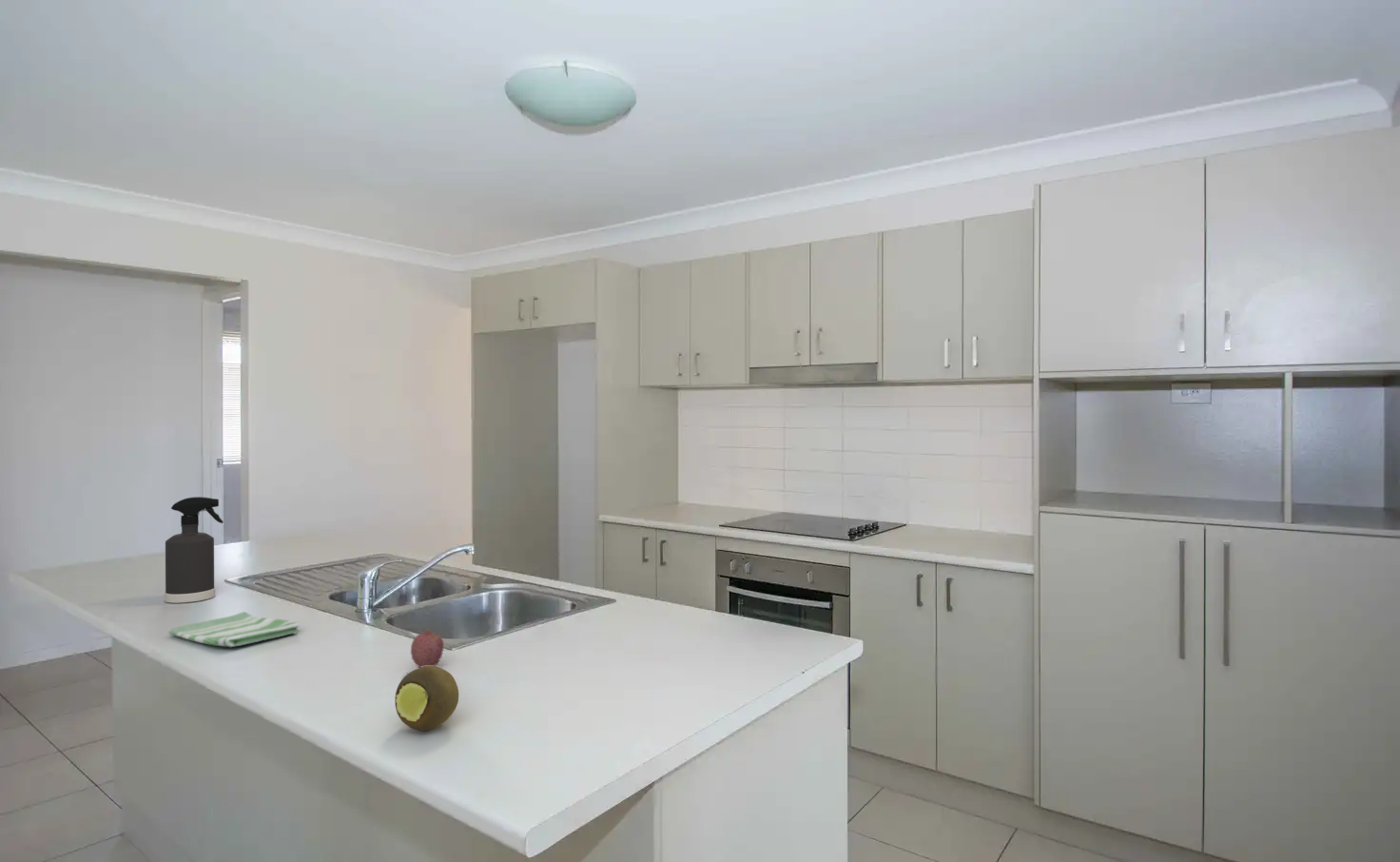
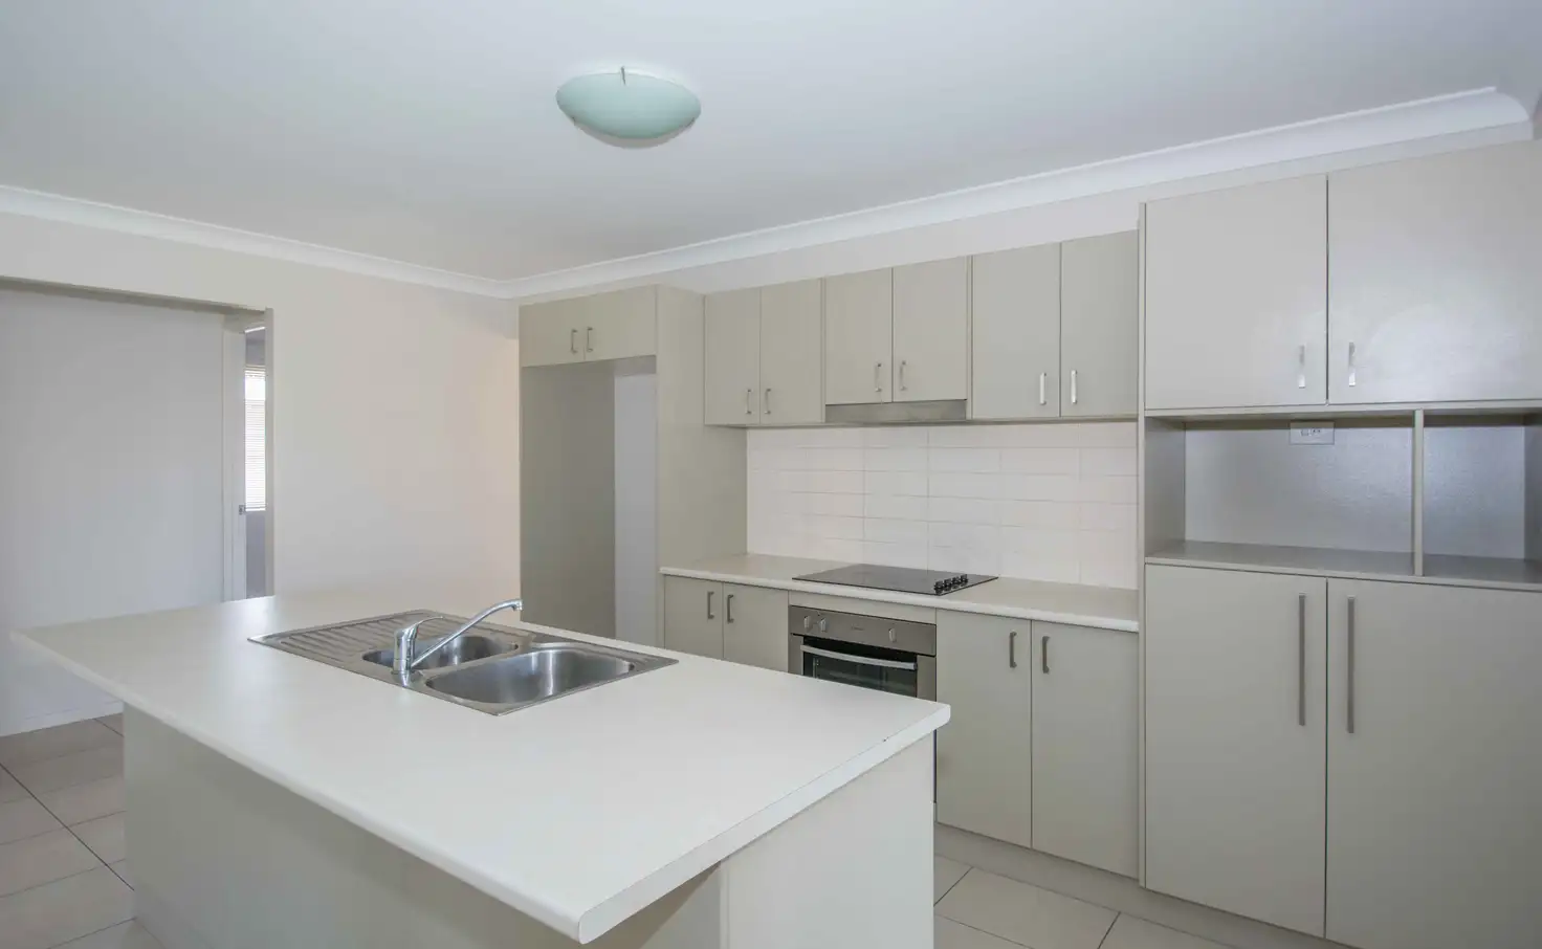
- dish towel [167,611,301,648]
- spray bottle [164,496,224,604]
- fruit [410,628,445,668]
- fruit [394,665,459,732]
